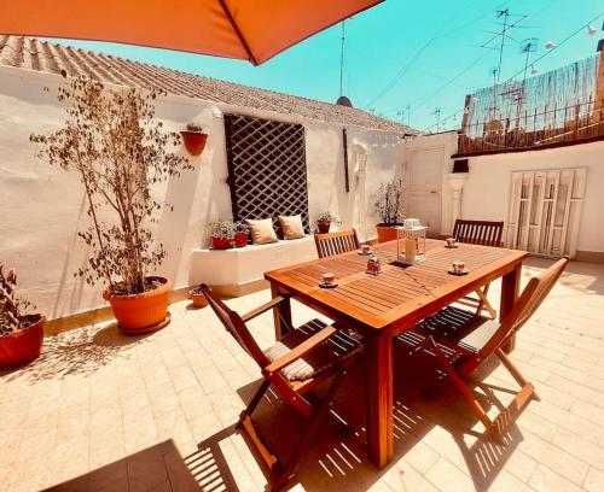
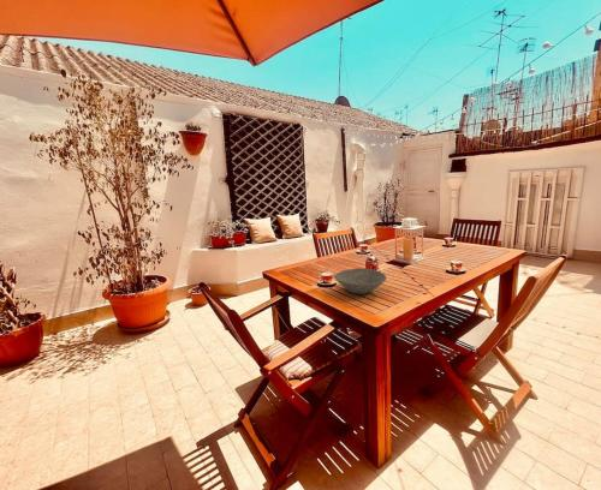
+ bowl [333,267,388,295]
